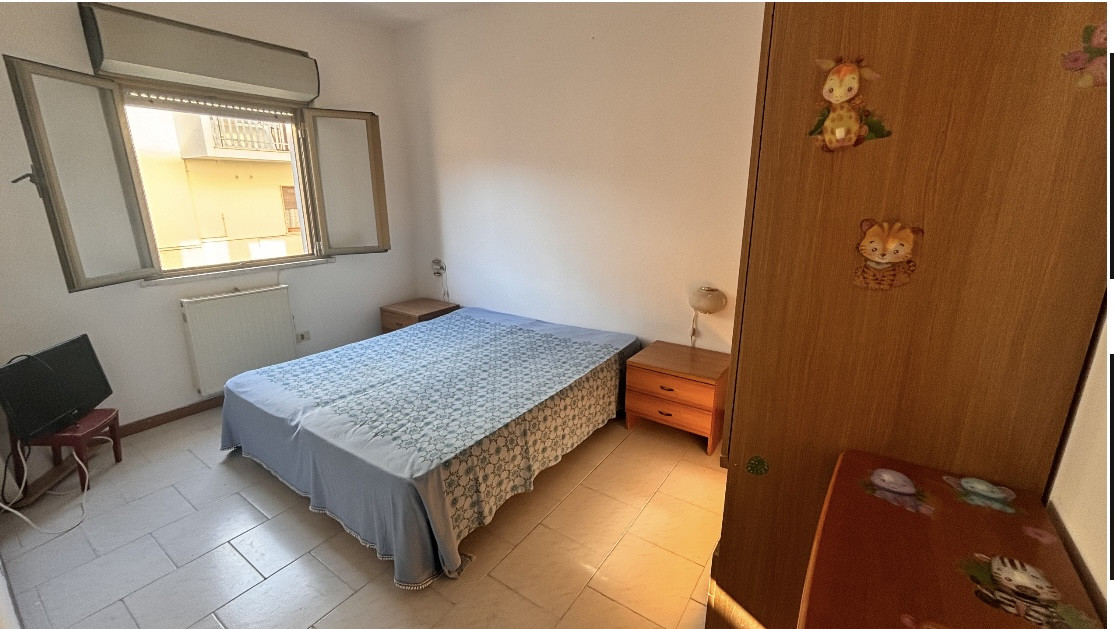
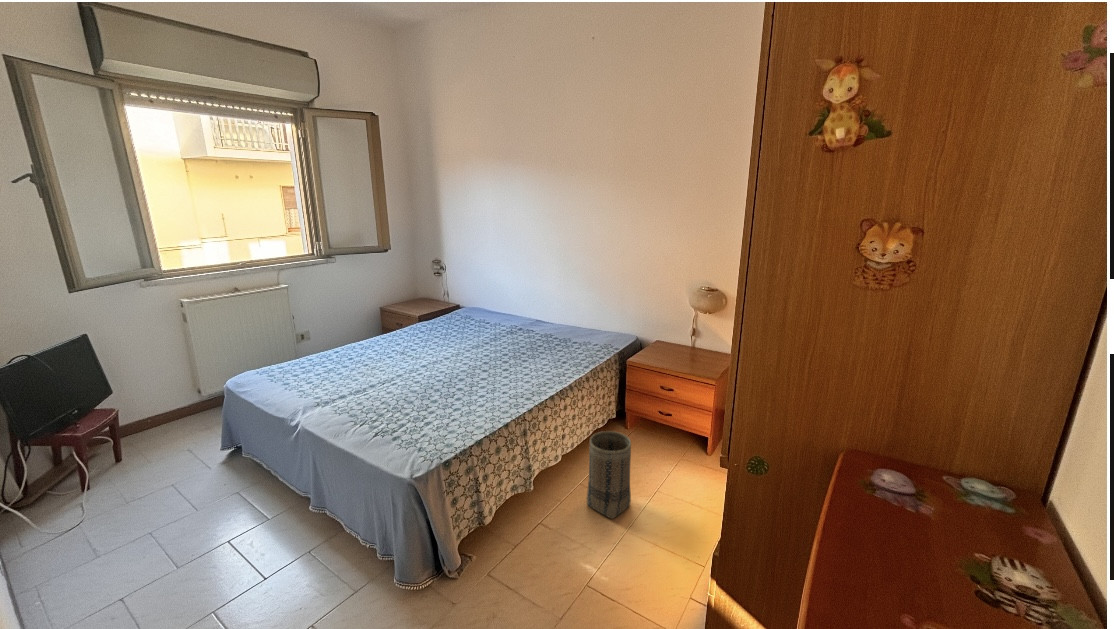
+ basket [586,430,632,520]
